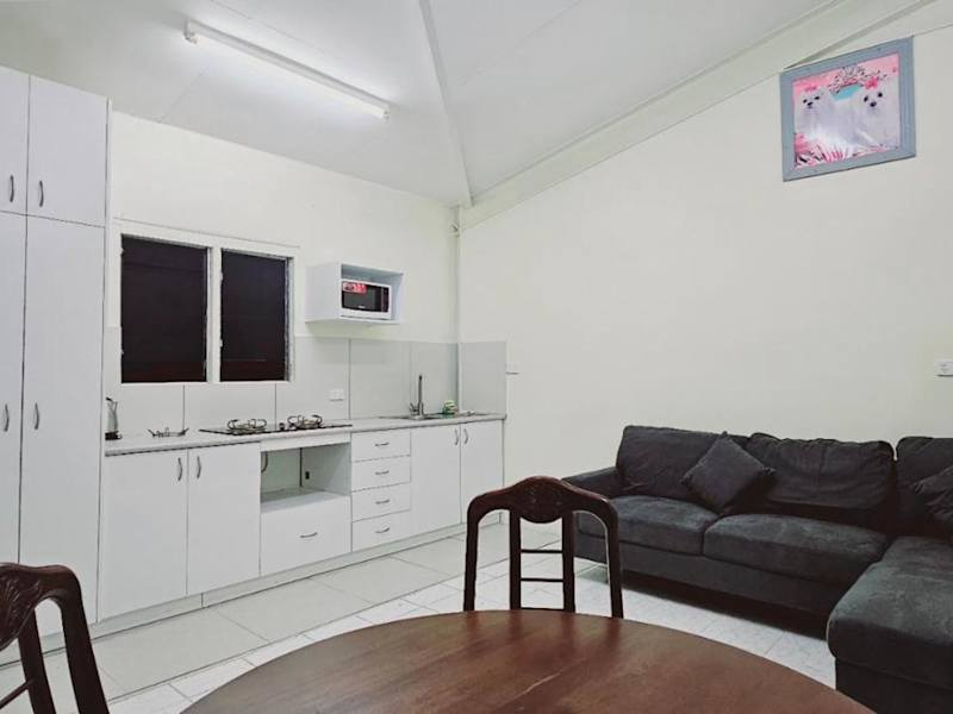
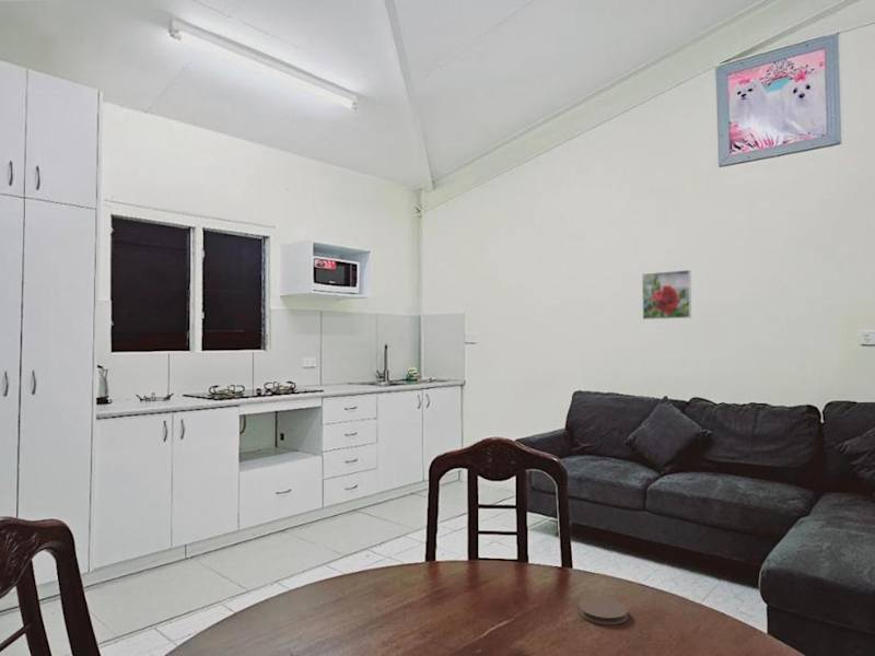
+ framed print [641,269,692,320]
+ coaster [578,595,629,625]
